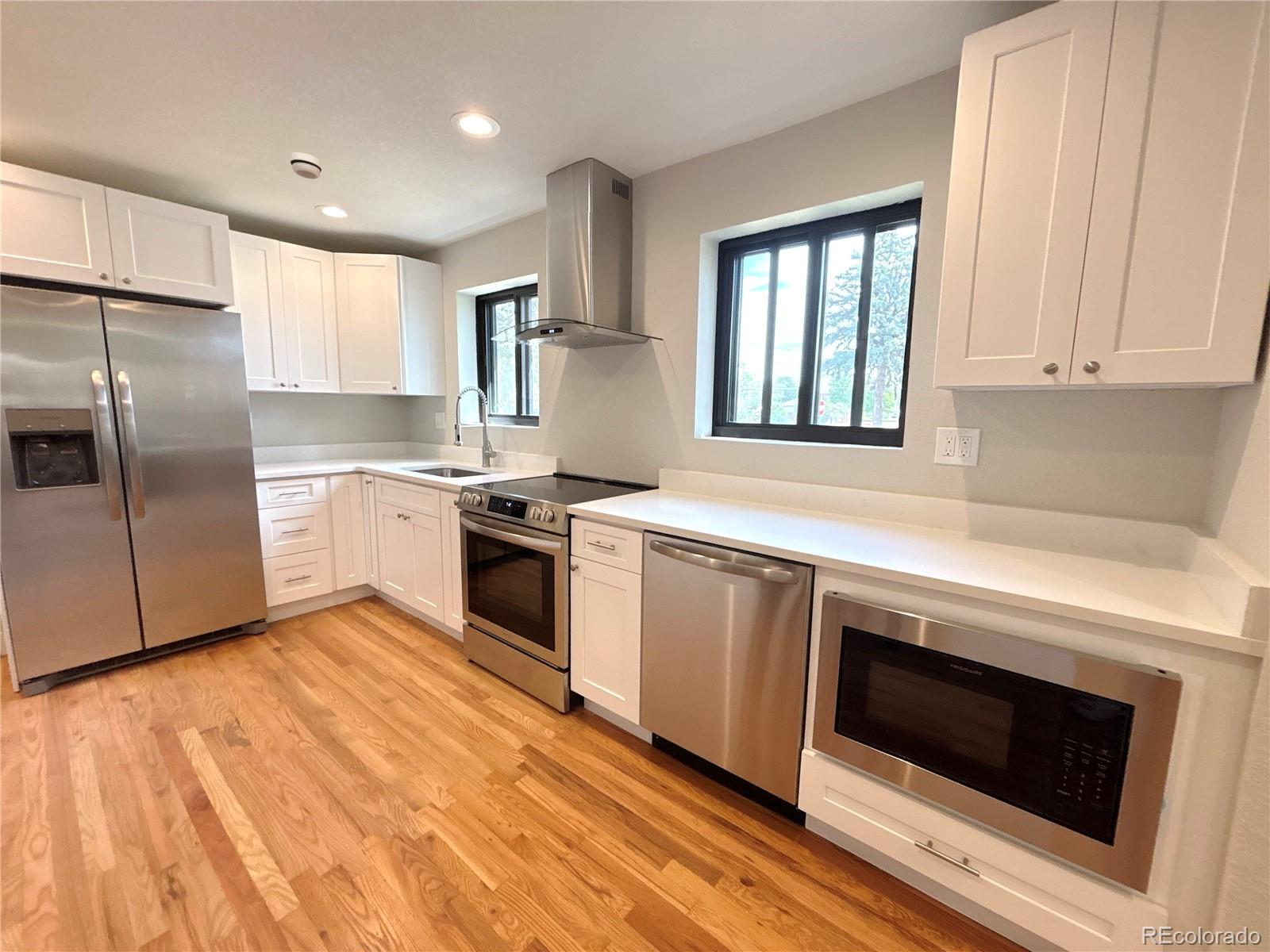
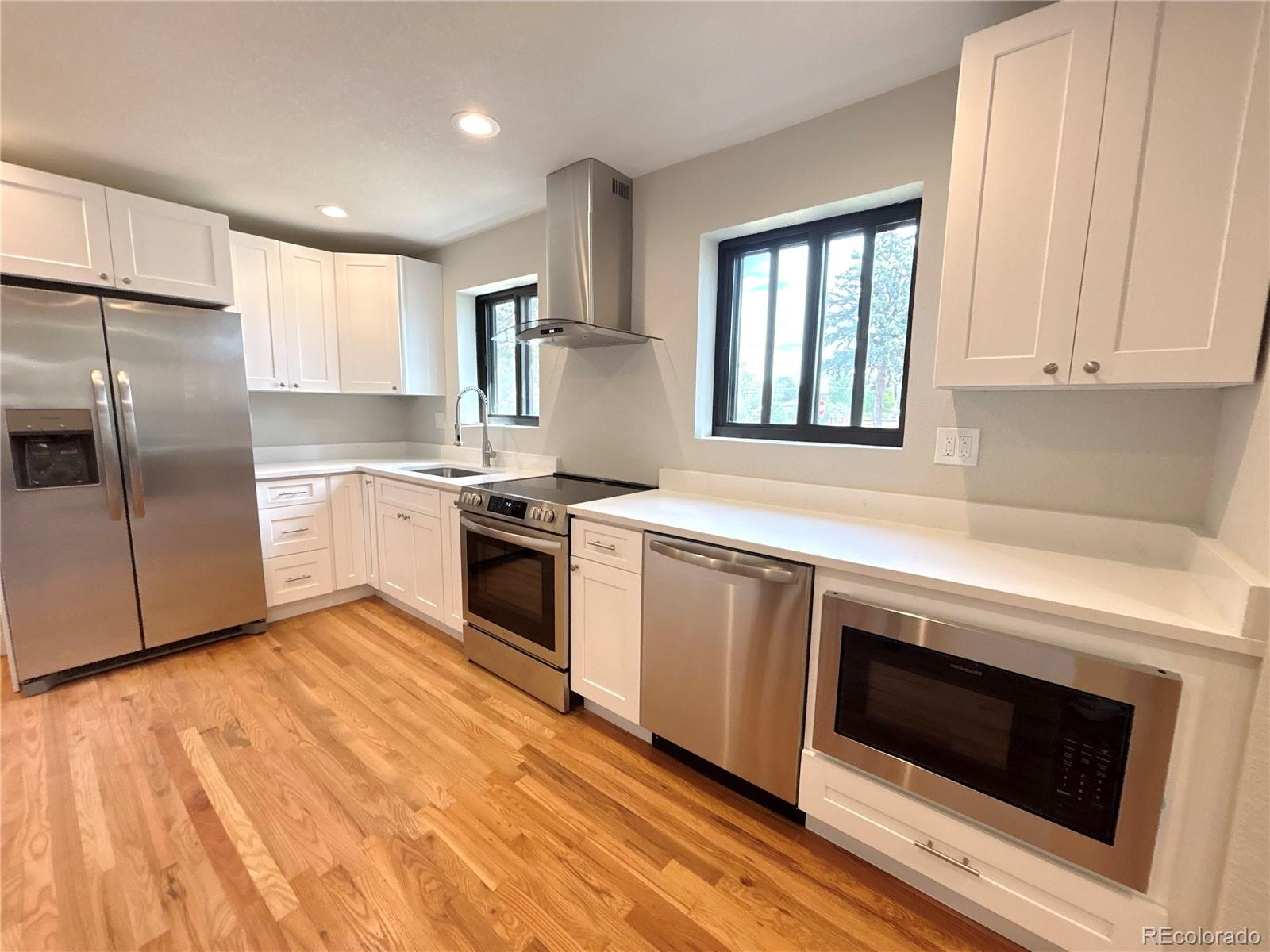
- smoke detector [290,152,322,180]
